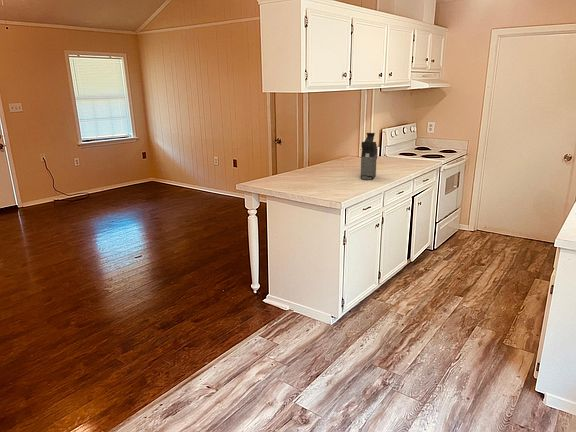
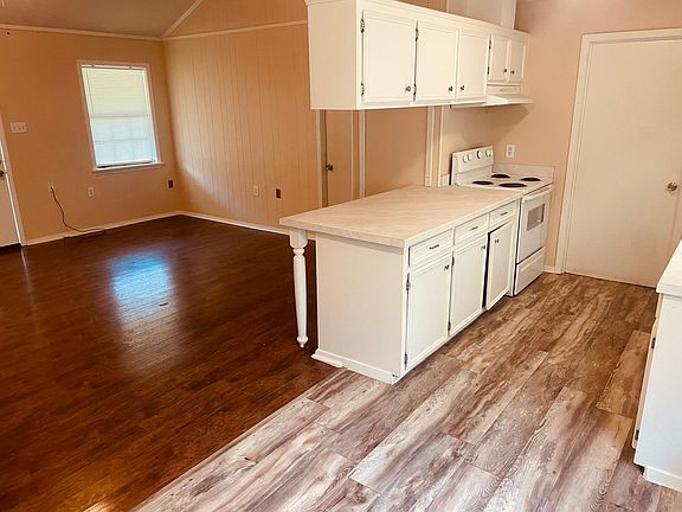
- coffee maker [360,132,378,181]
